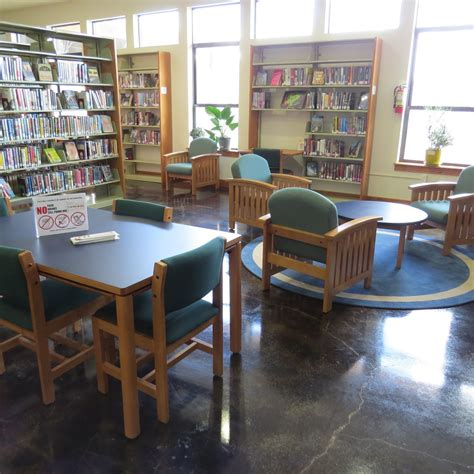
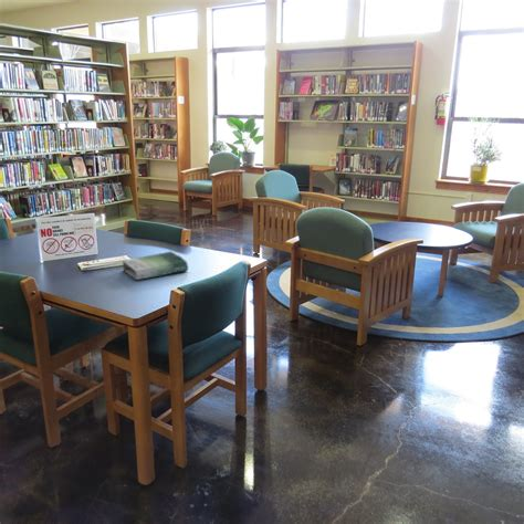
+ book [122,251,189,281]
